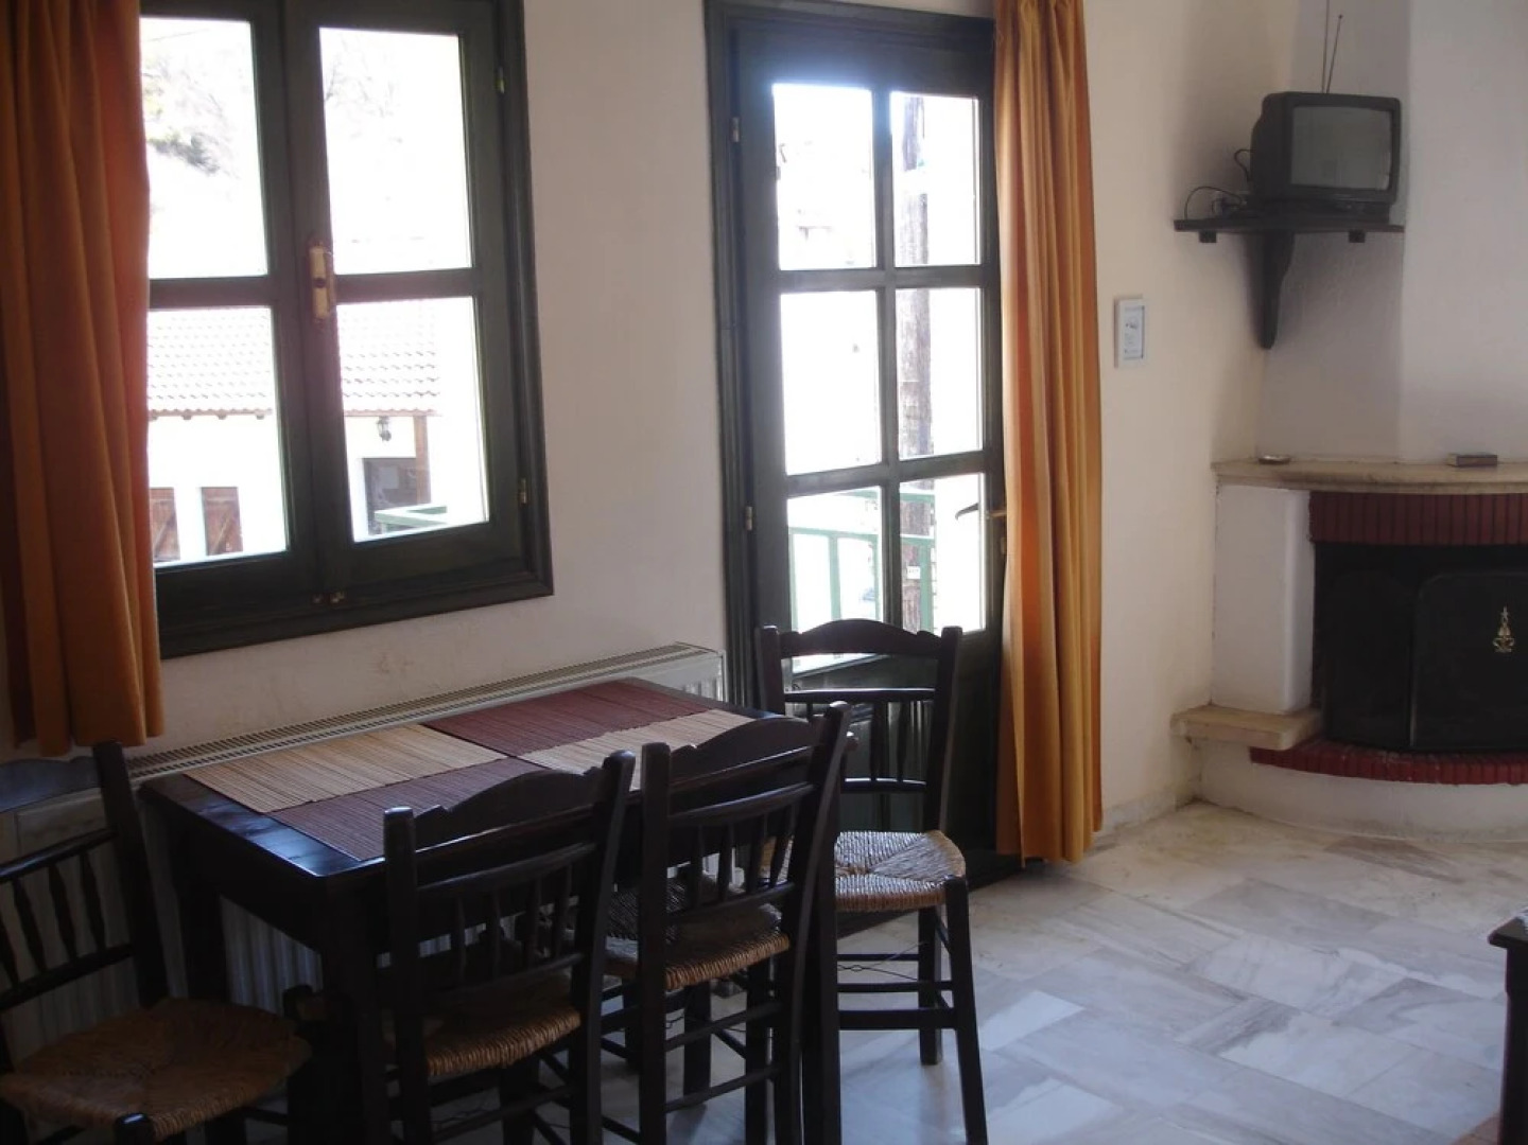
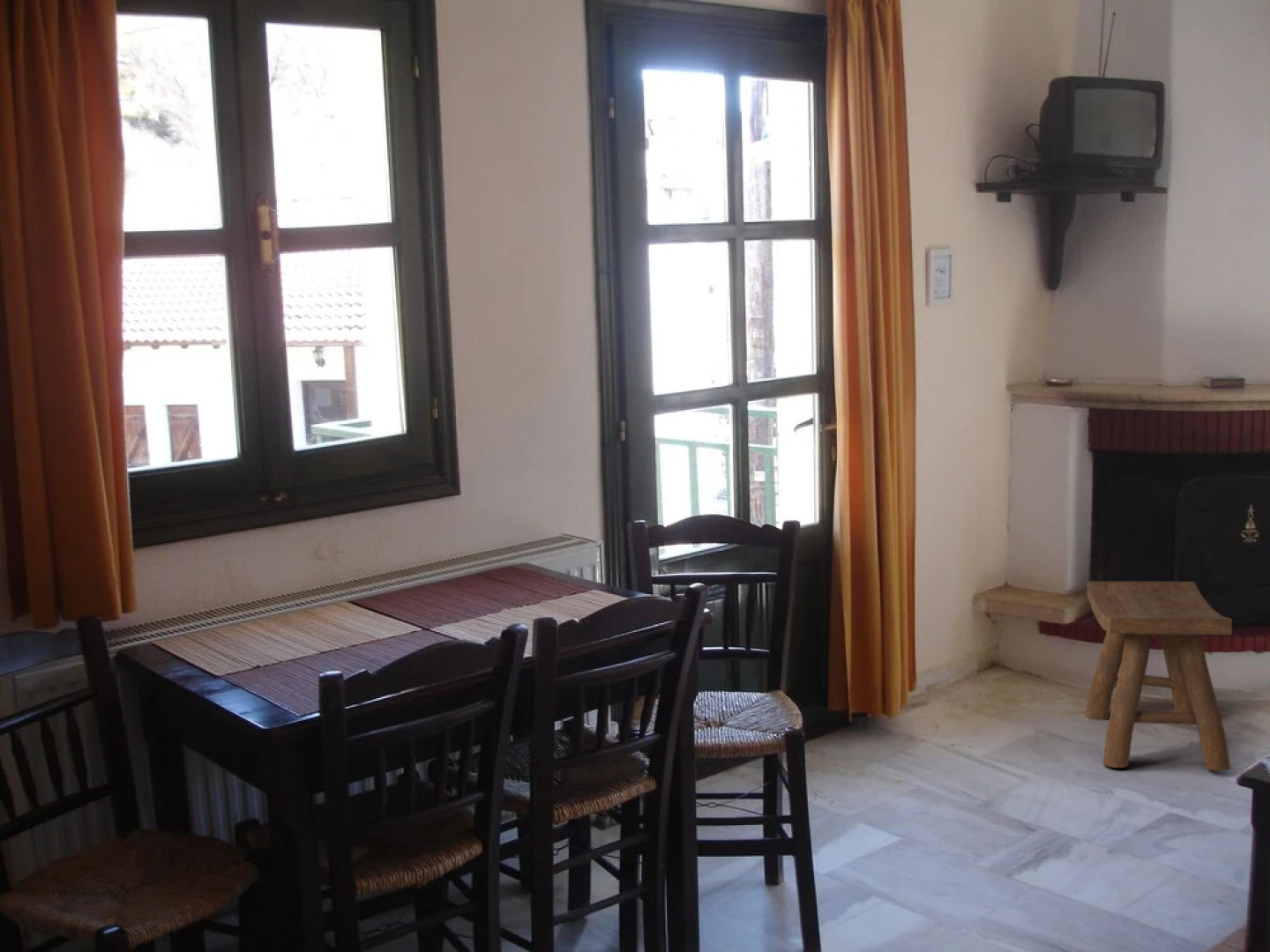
+ stool [1084,580,1233,771]
